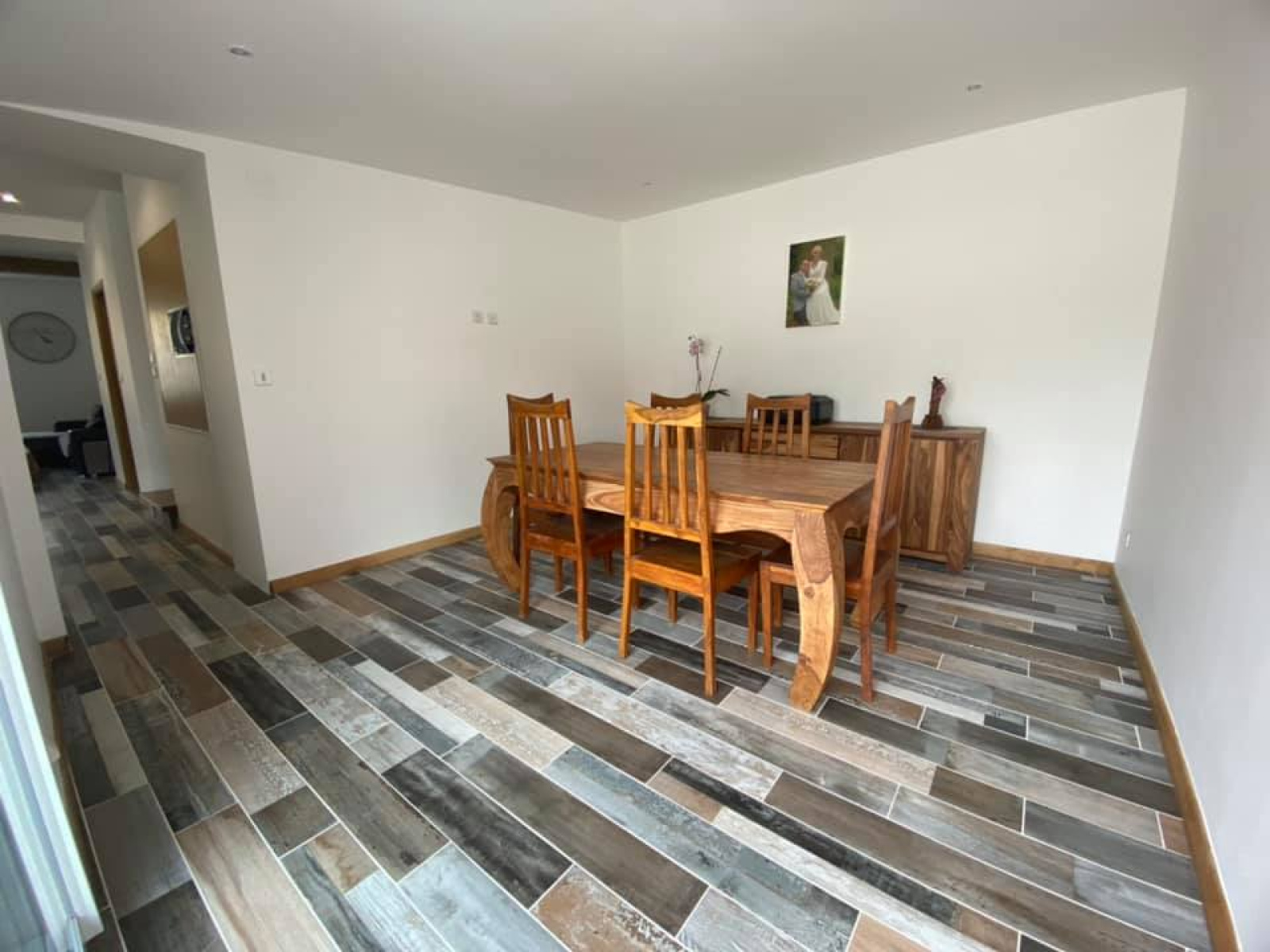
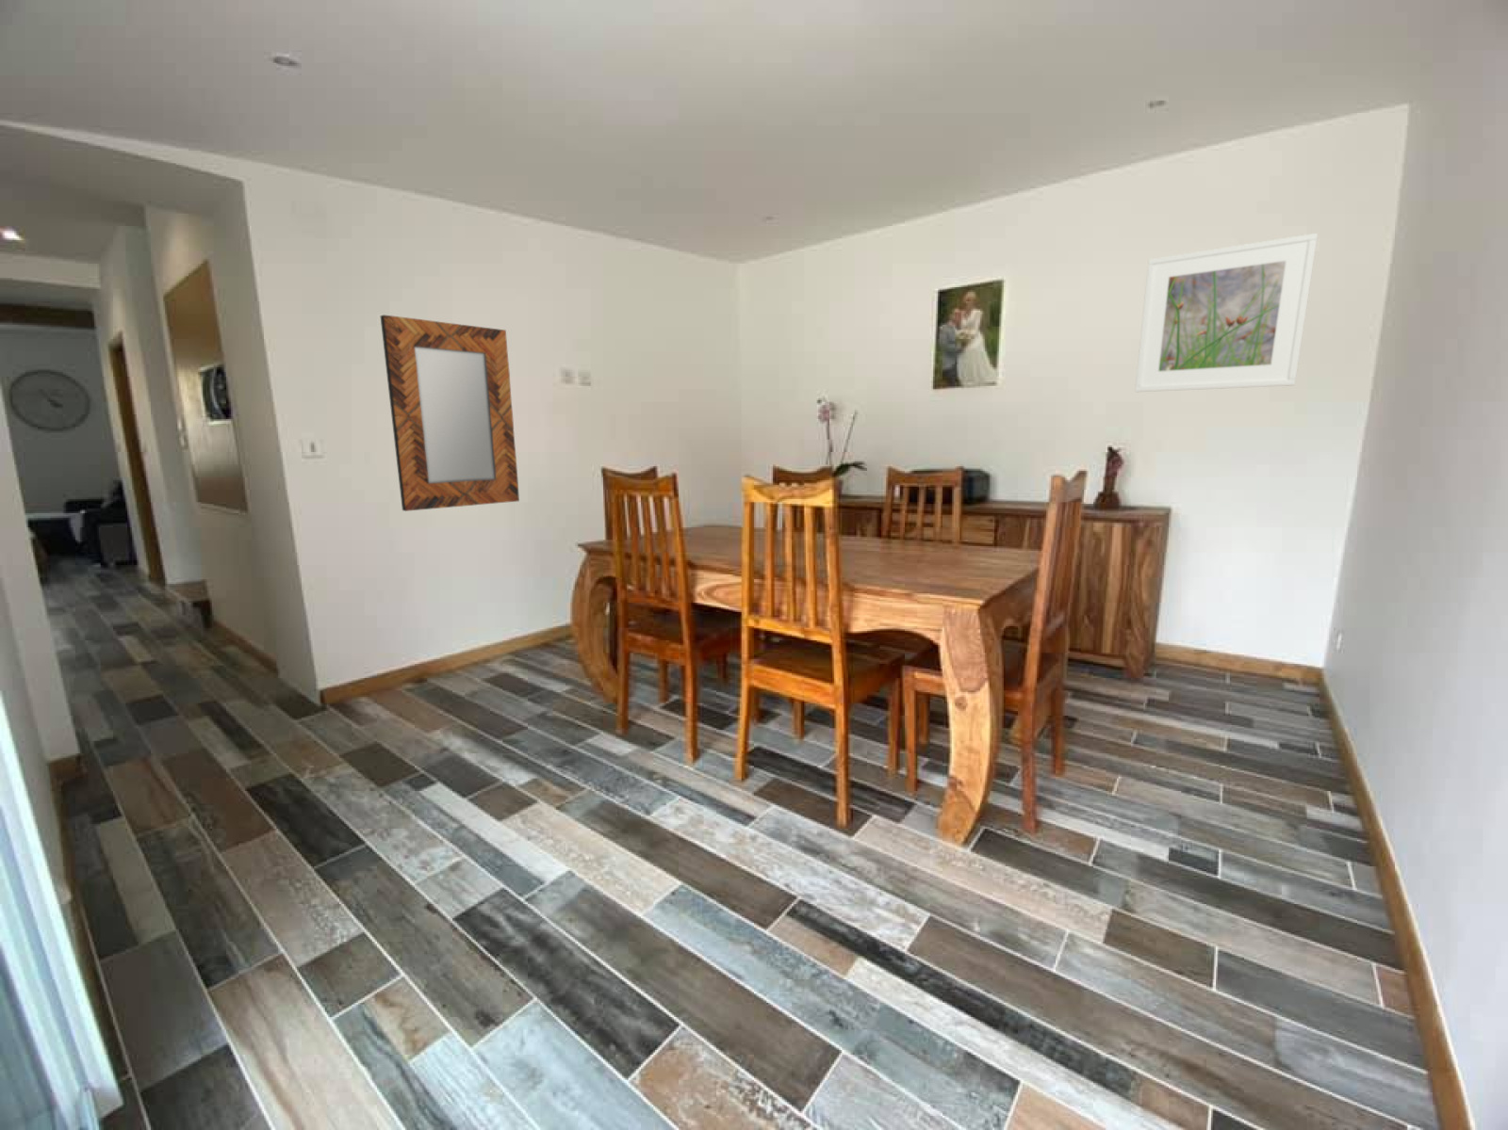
+ home mirror [379,313,520,513]
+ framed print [1134,233,1318,393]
